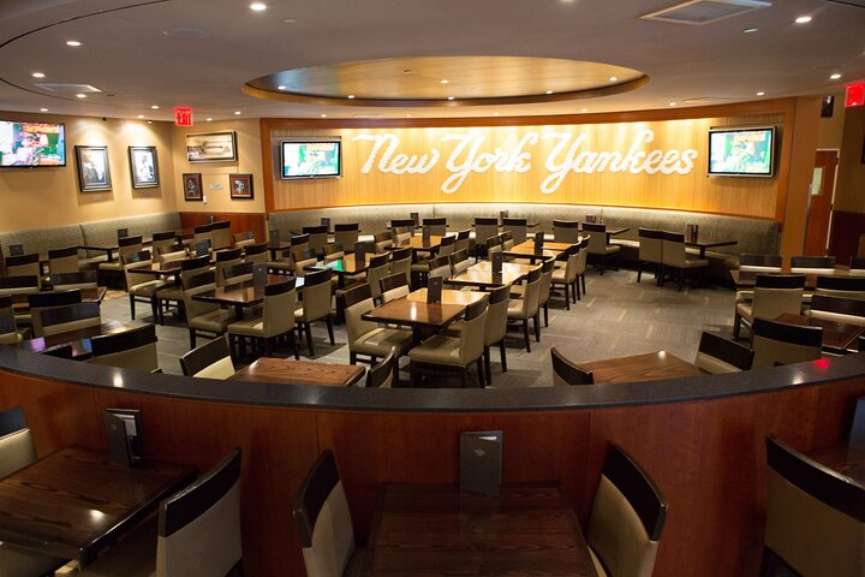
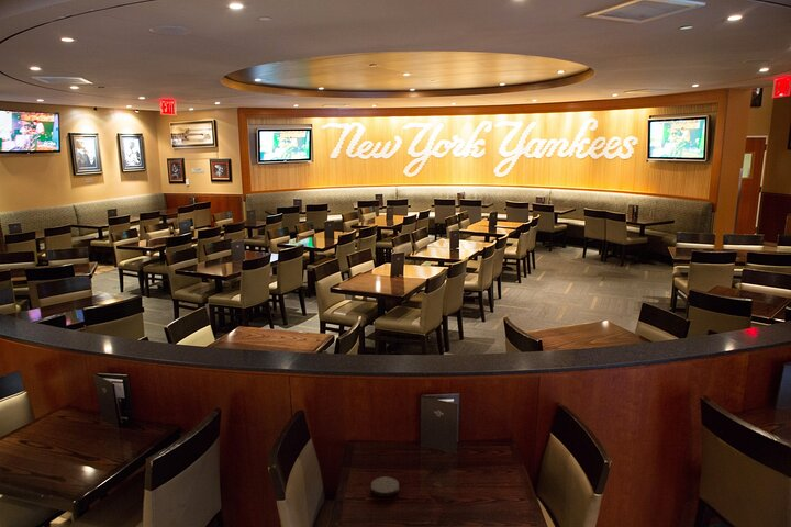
+ coaster [370,475,400,497]
